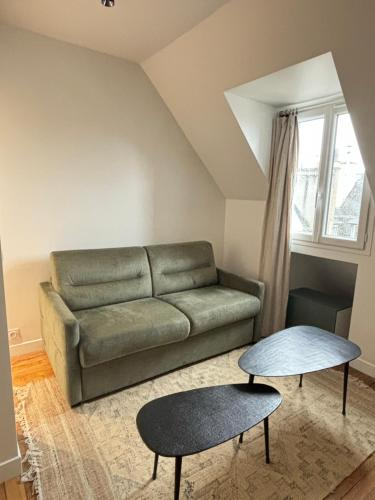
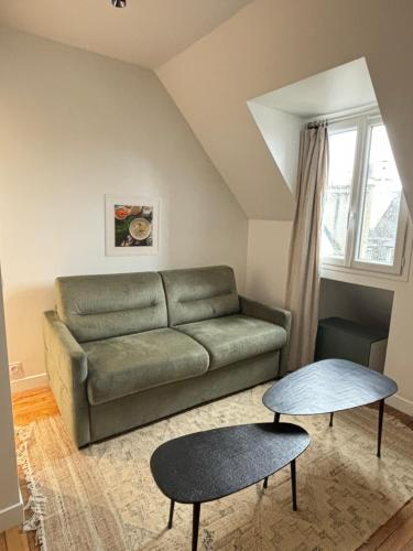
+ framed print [102,193,163,258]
